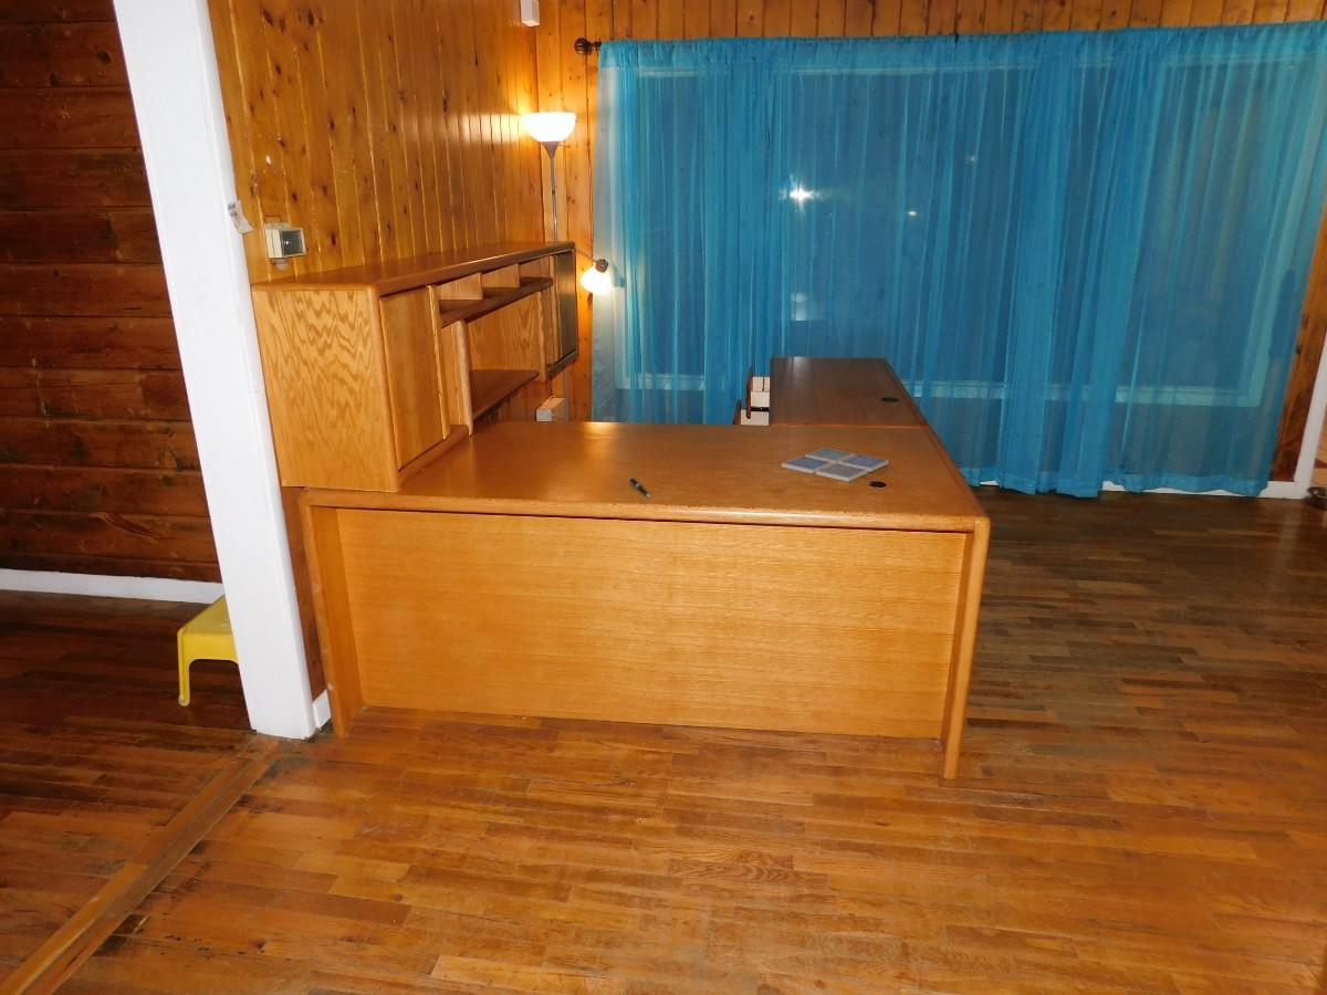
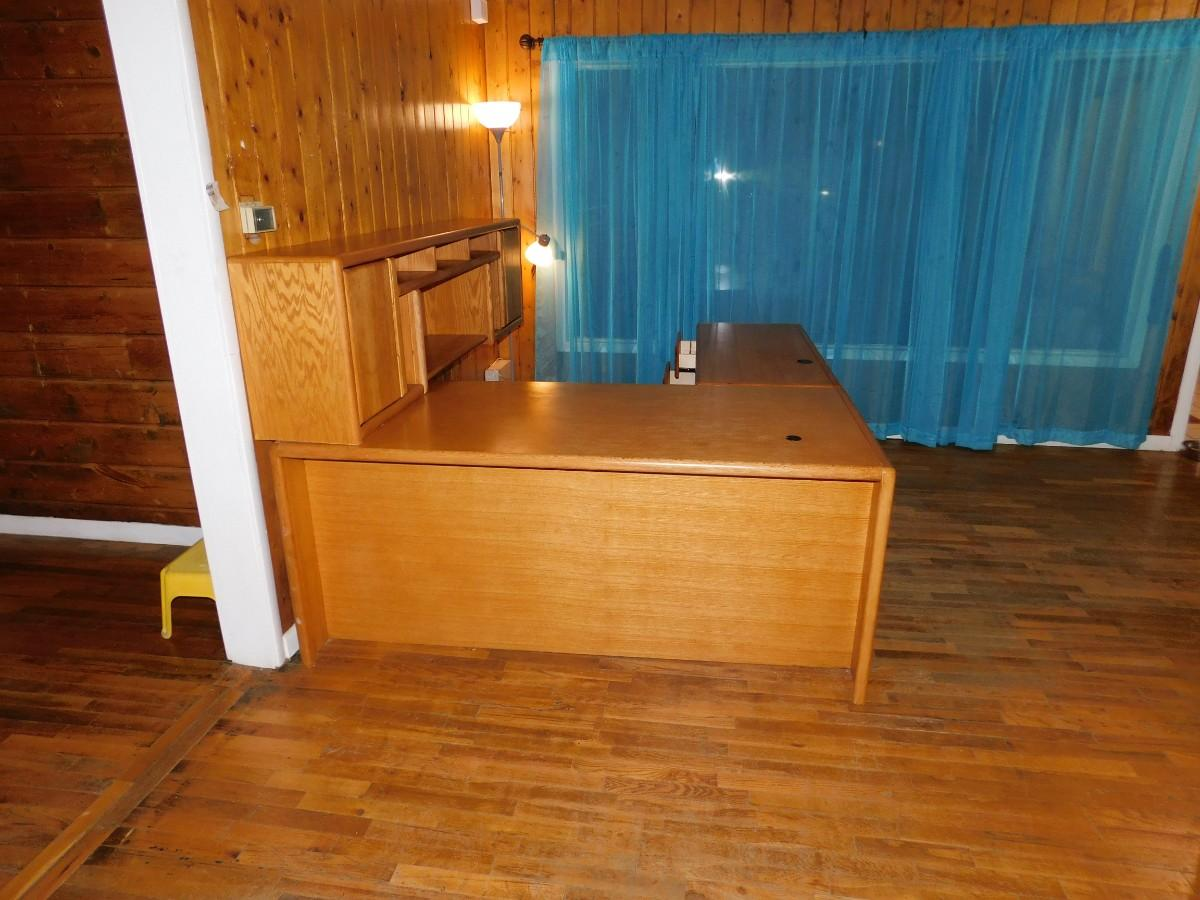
- pen [628,476,651,499]
- drink coaster [781,447,890,483]
